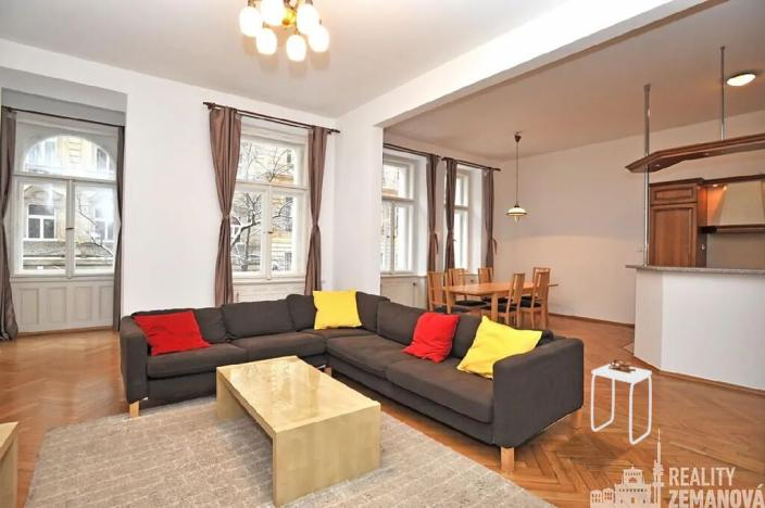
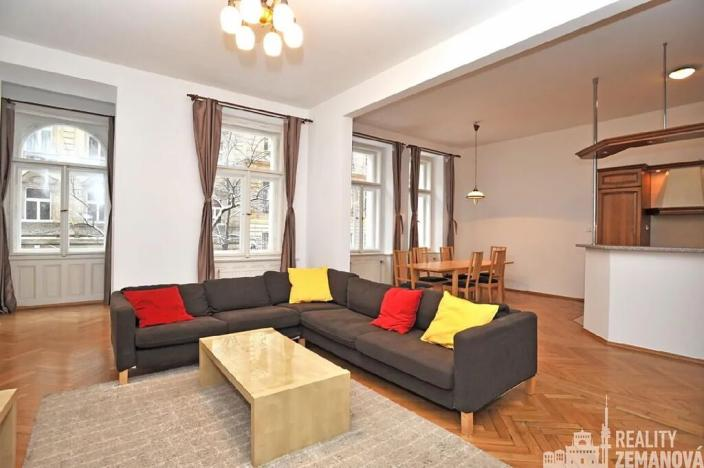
- side table [590,358,653,445]
